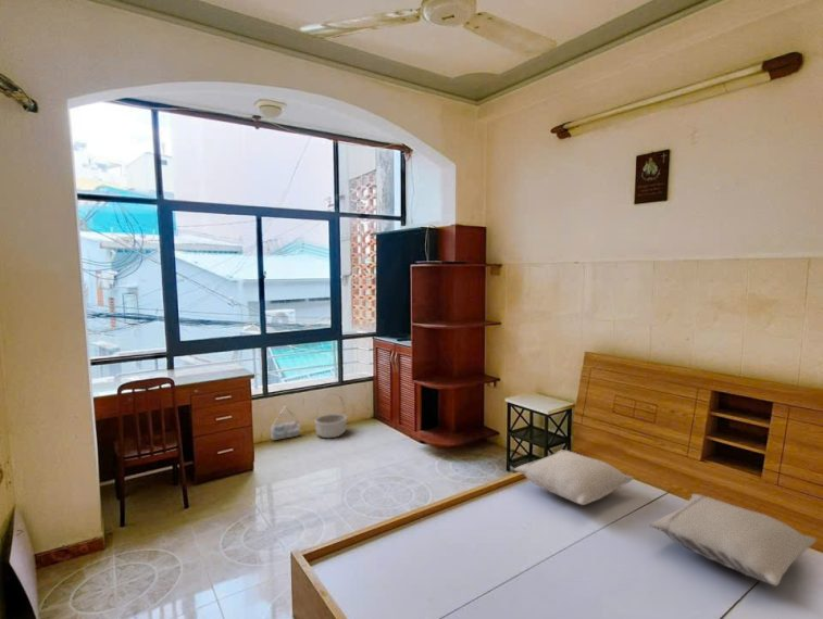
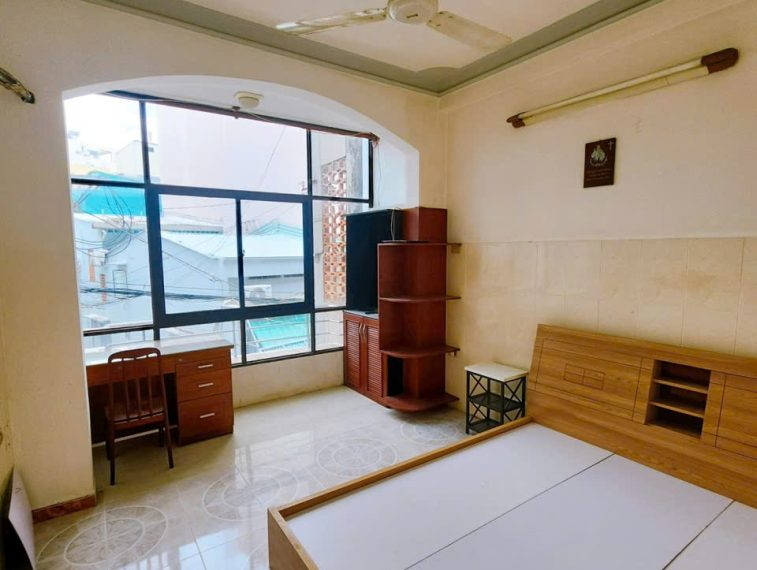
- bag [270,405,301,441]
- pillow [513,449,635,506]
- pillow [649,493,818,588]
- basket [314,392,348,439]
